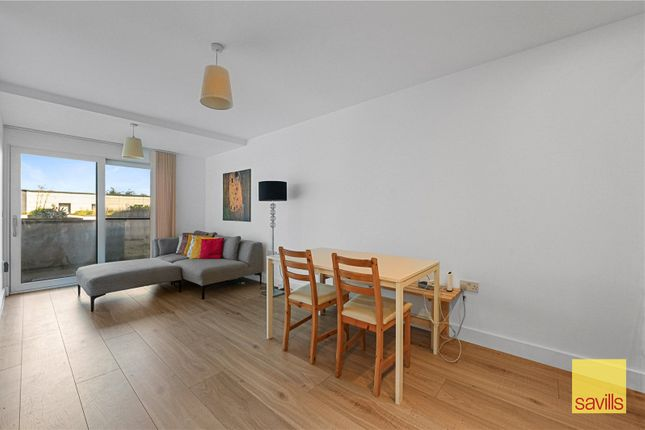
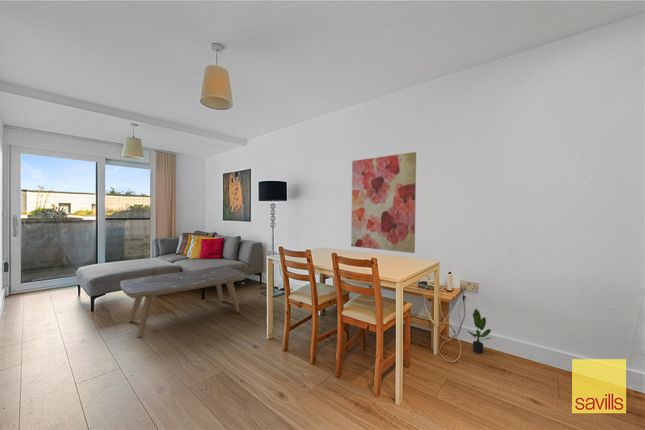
+ wall art [350,151,417,254]
+ potted plant [467,308,492,354]
+ coffee table [119,266,248,338]
